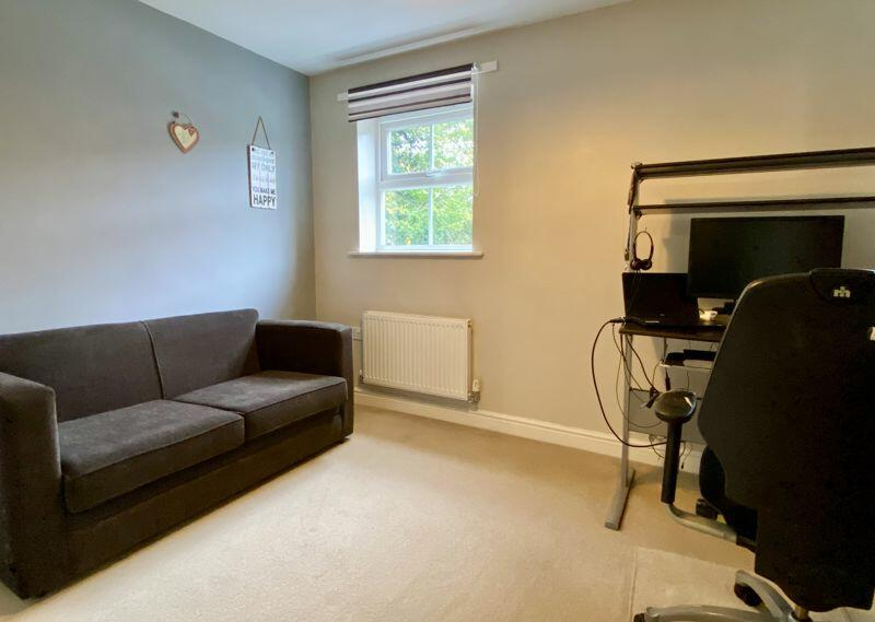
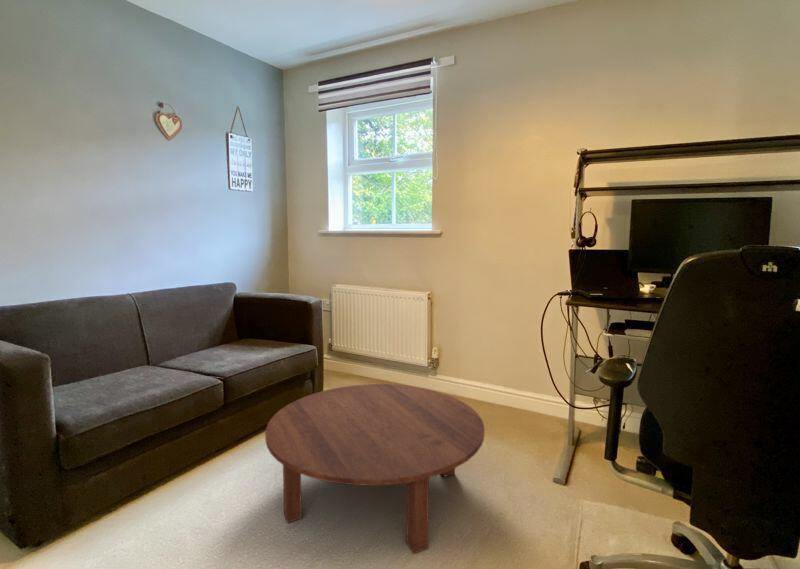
+ coffee table [264,383,485,554]
